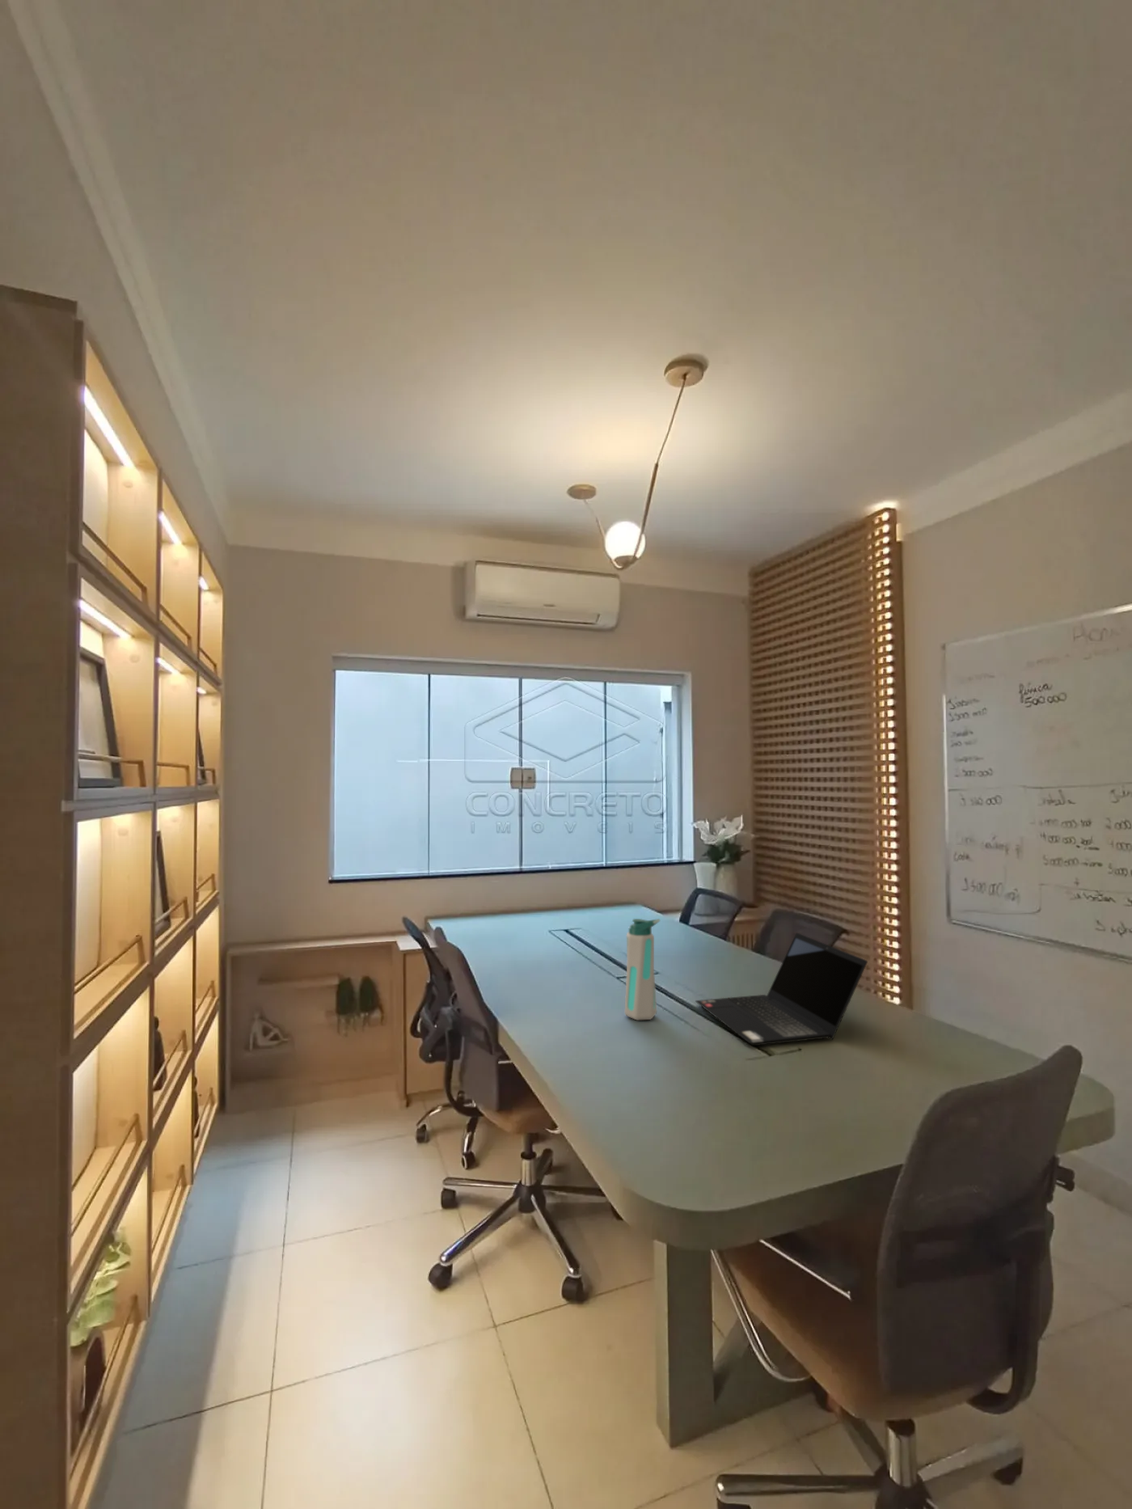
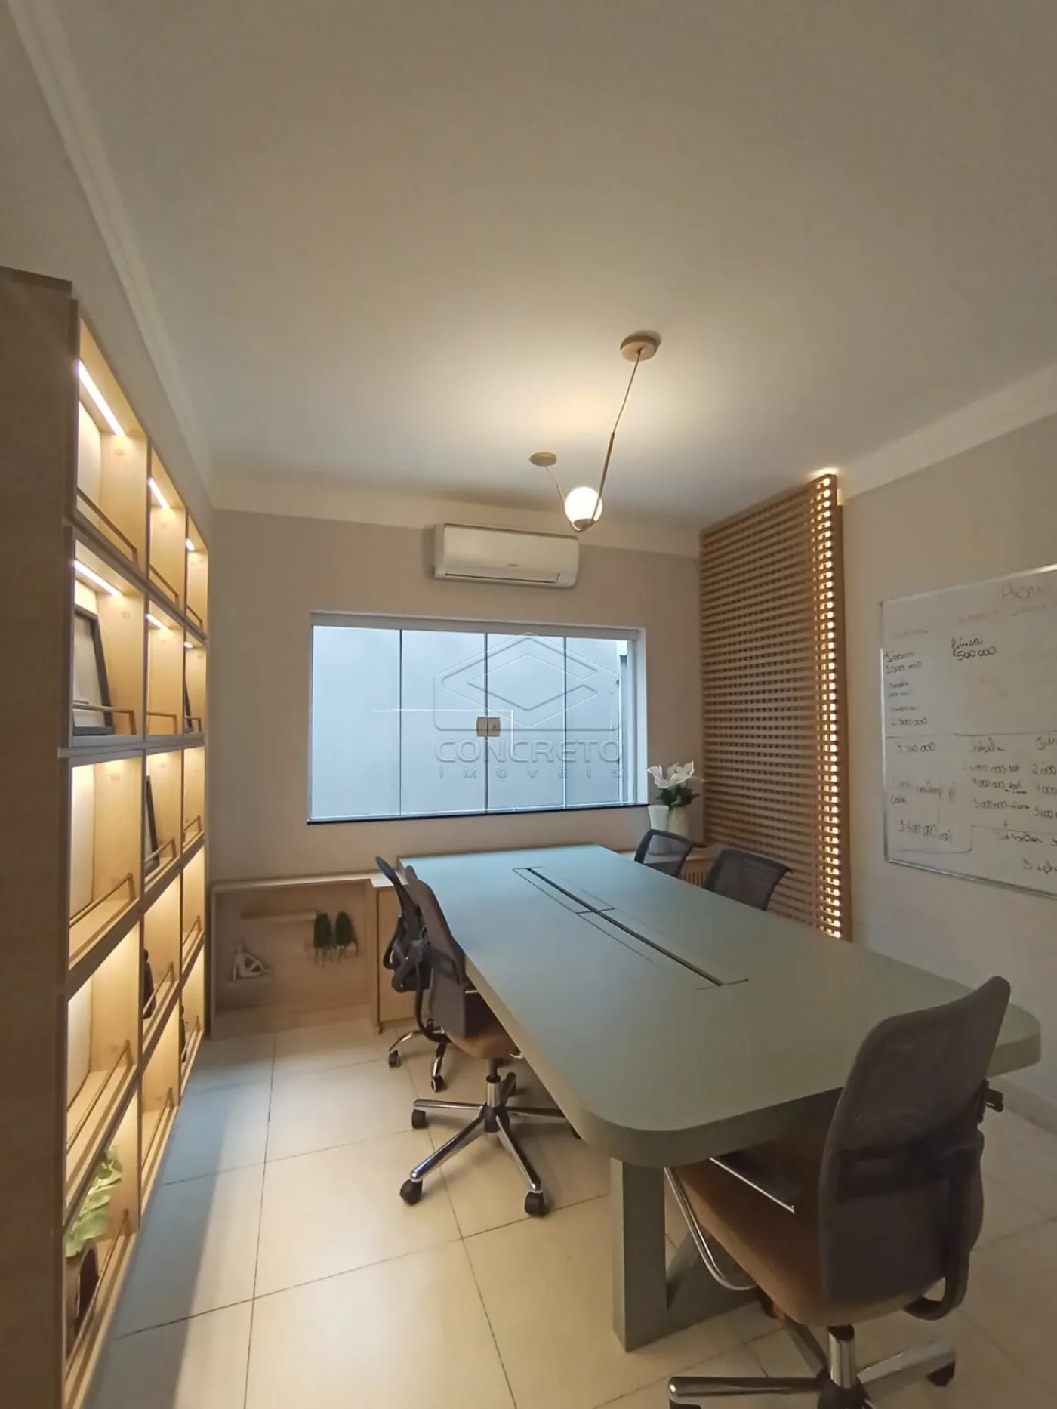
- laptop computer [694,932,868,1046]
- water bottle [624,918,661,1021]
